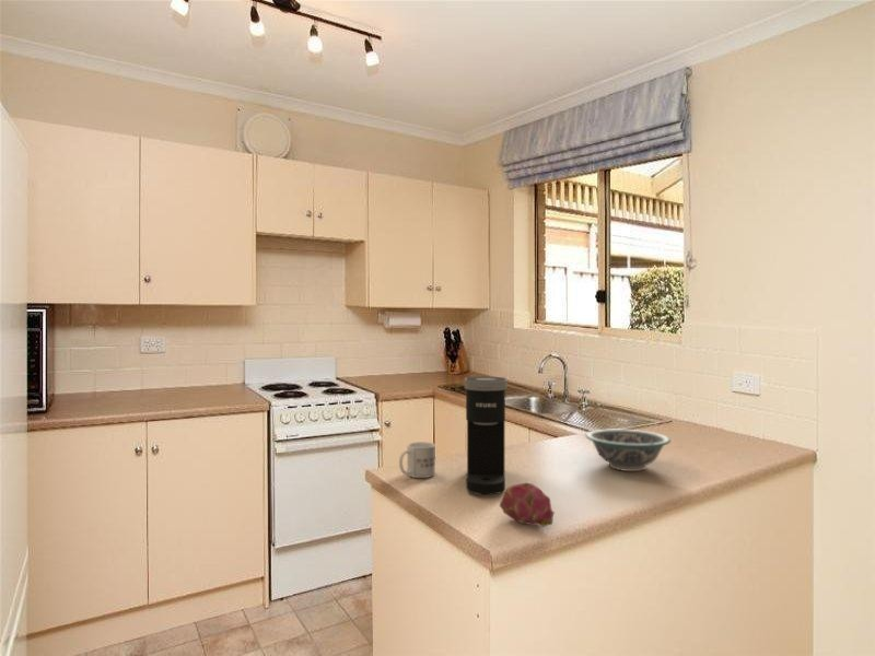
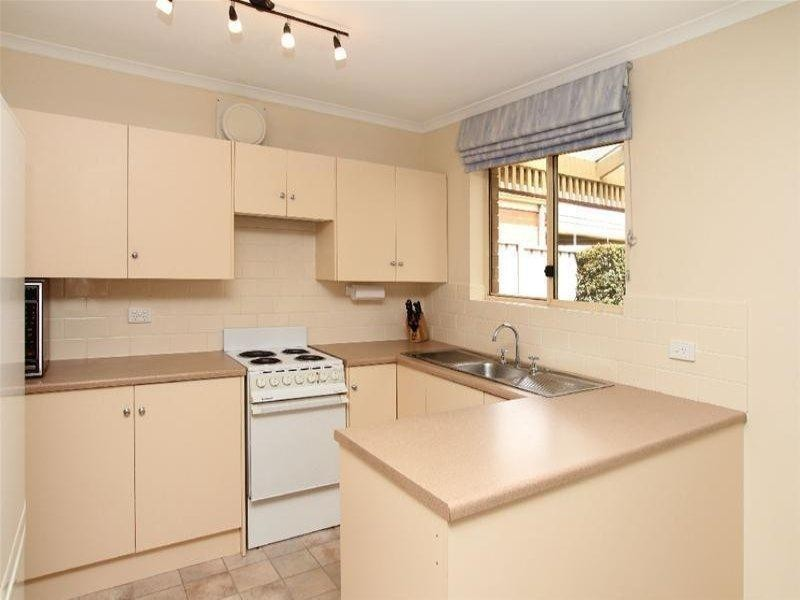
- bowl [585,429,672,472]
- fruit [499,482,556,528]
- mug [398,441,436,479]
- coffee maker [464,376,508,495]
